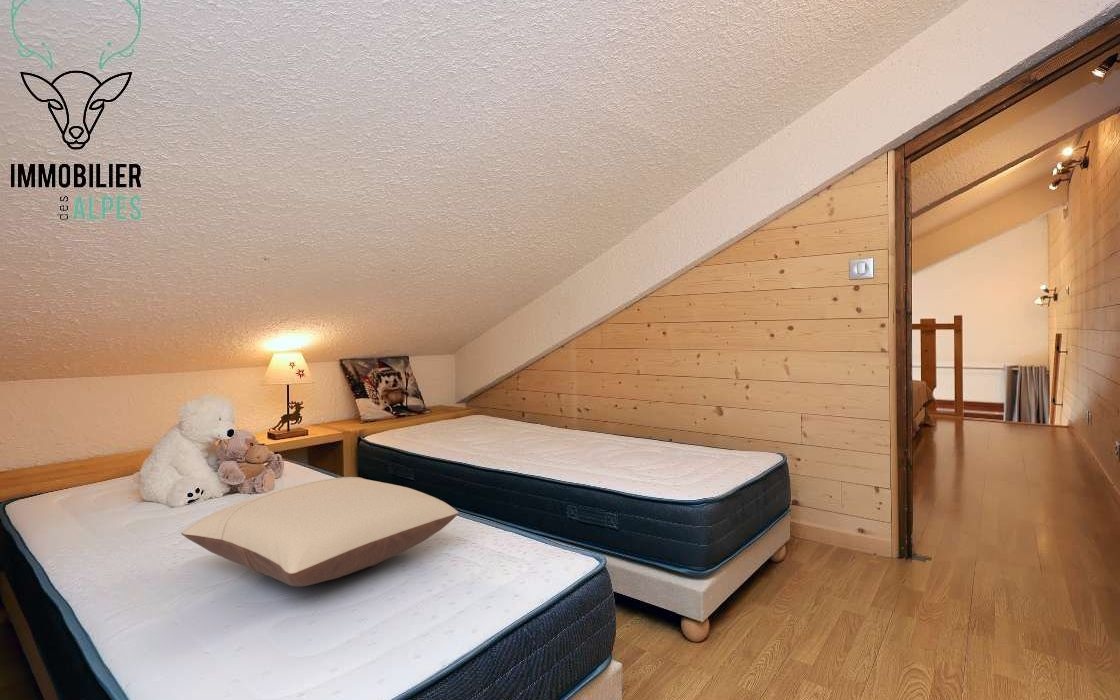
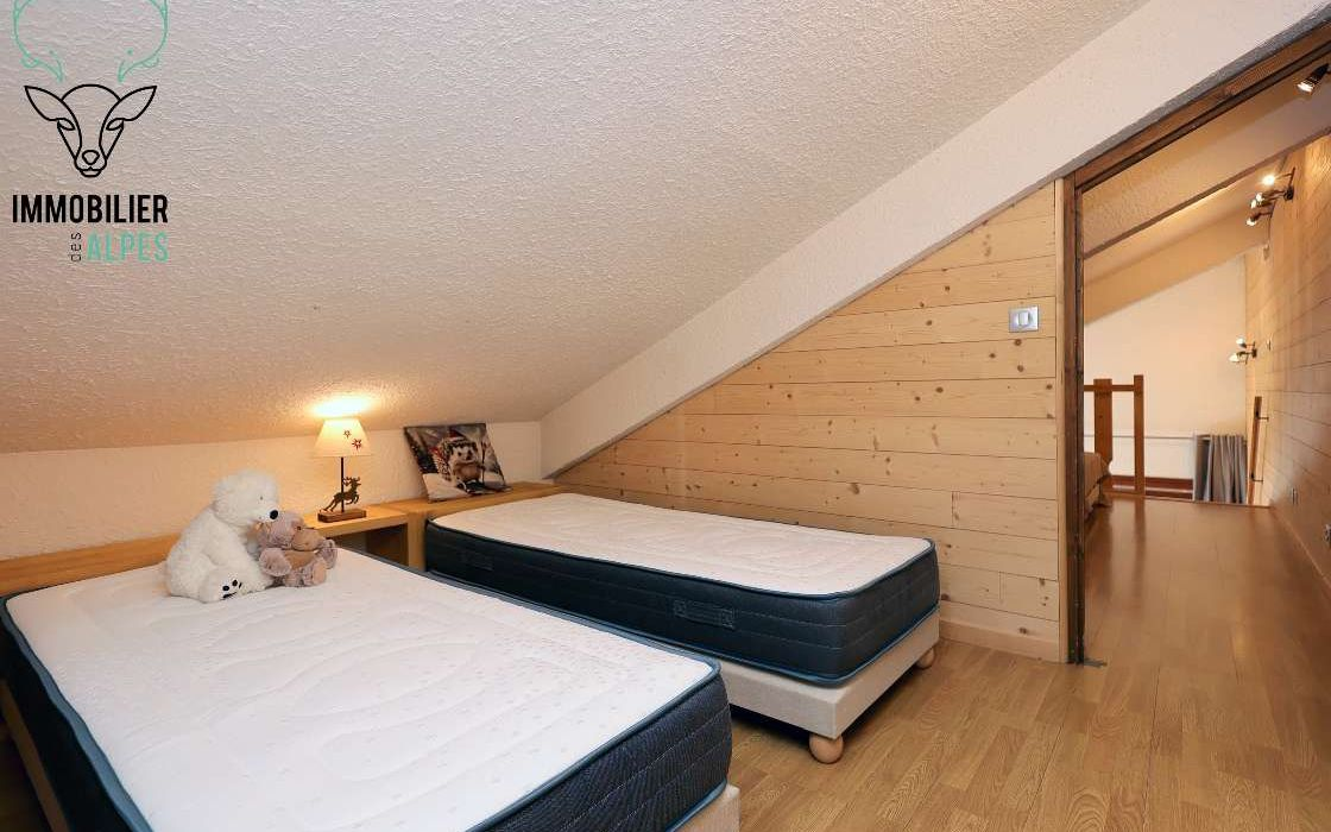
- pillow [180,476,459,588]
